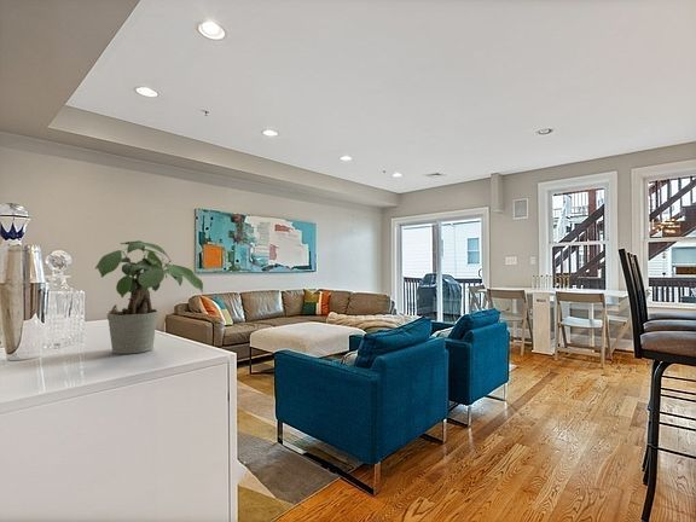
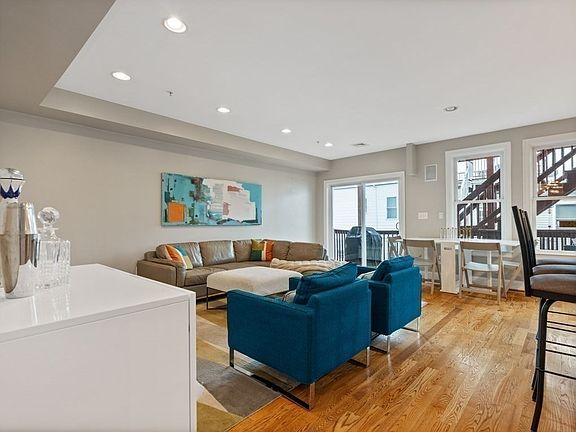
- potted plant [94,239,204,355]
